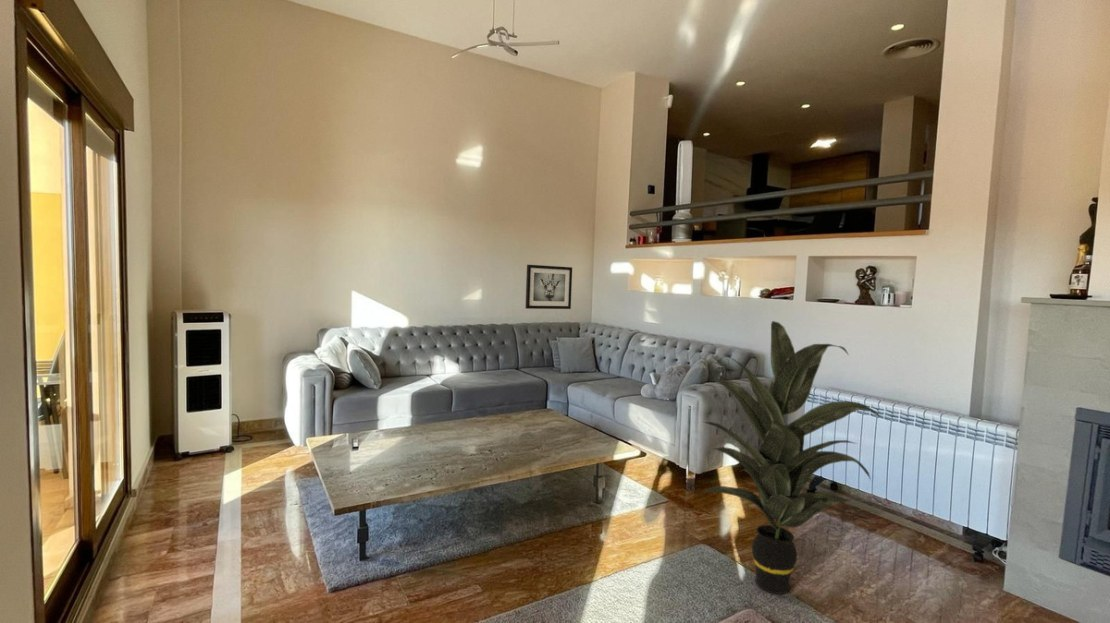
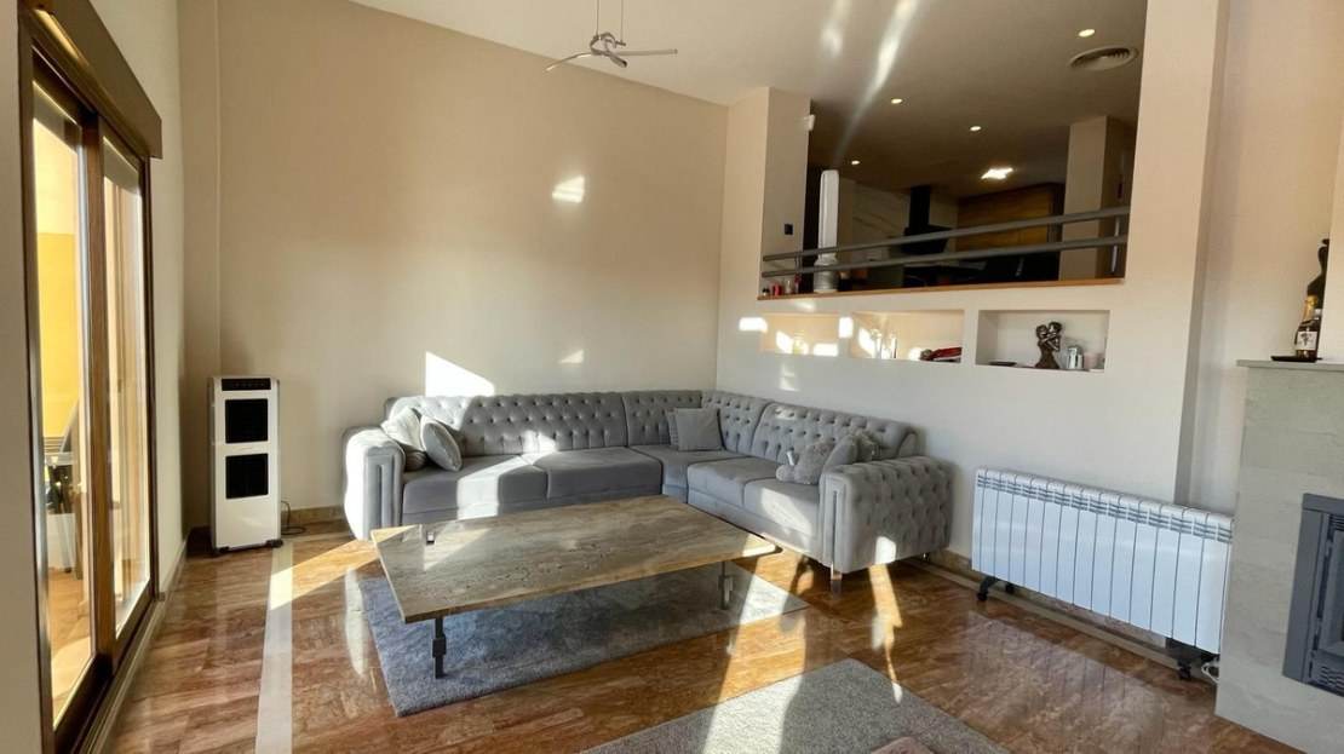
- wall art [524,264,573,310]
- indoor plant [703,320,888,595]
